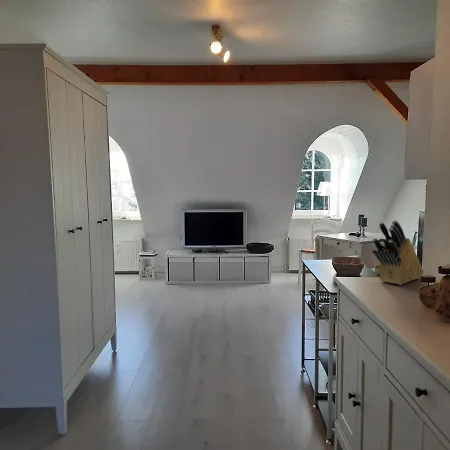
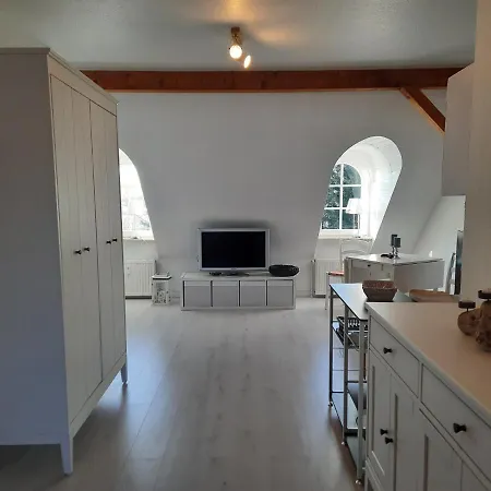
- knife block [372,219,425,286]
